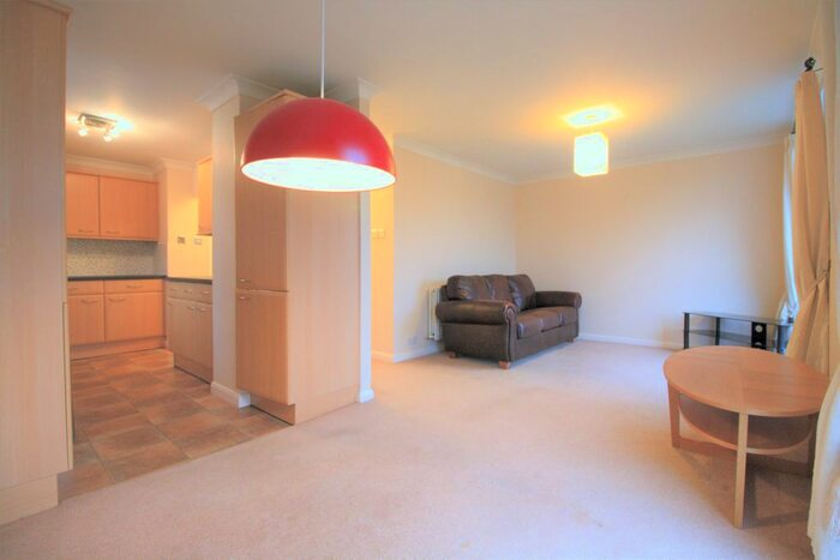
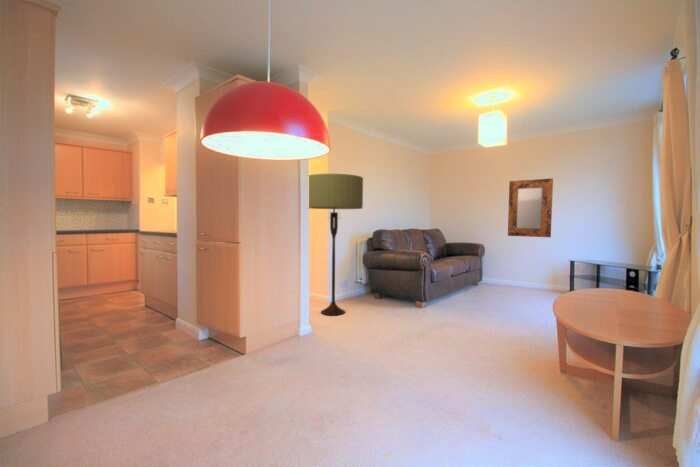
+ home mirror [507,177,554,238]
+ floor lamp [308,173,364,317]
